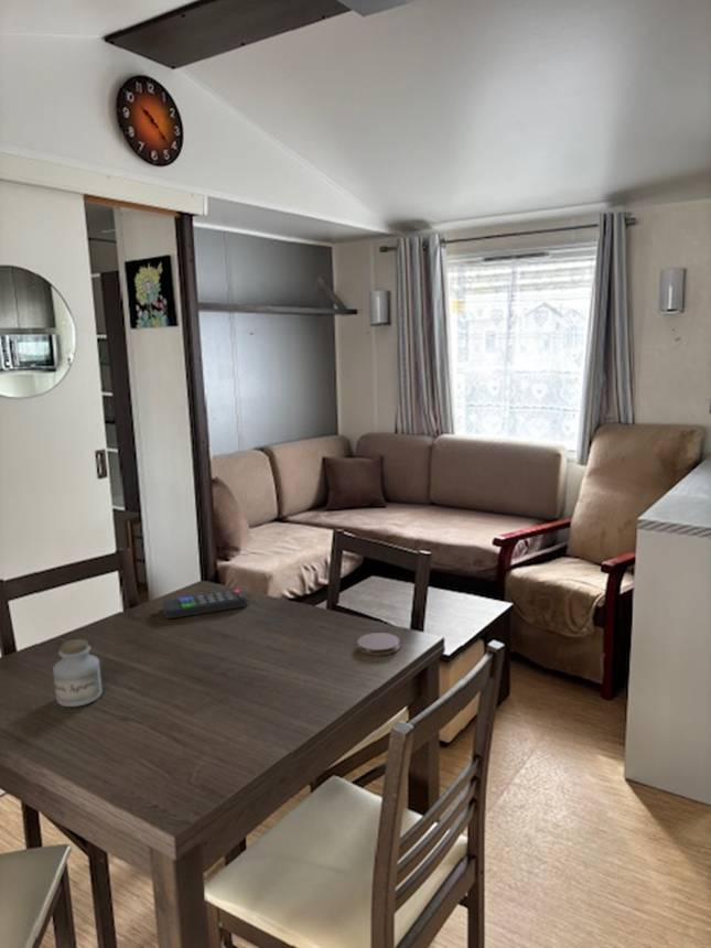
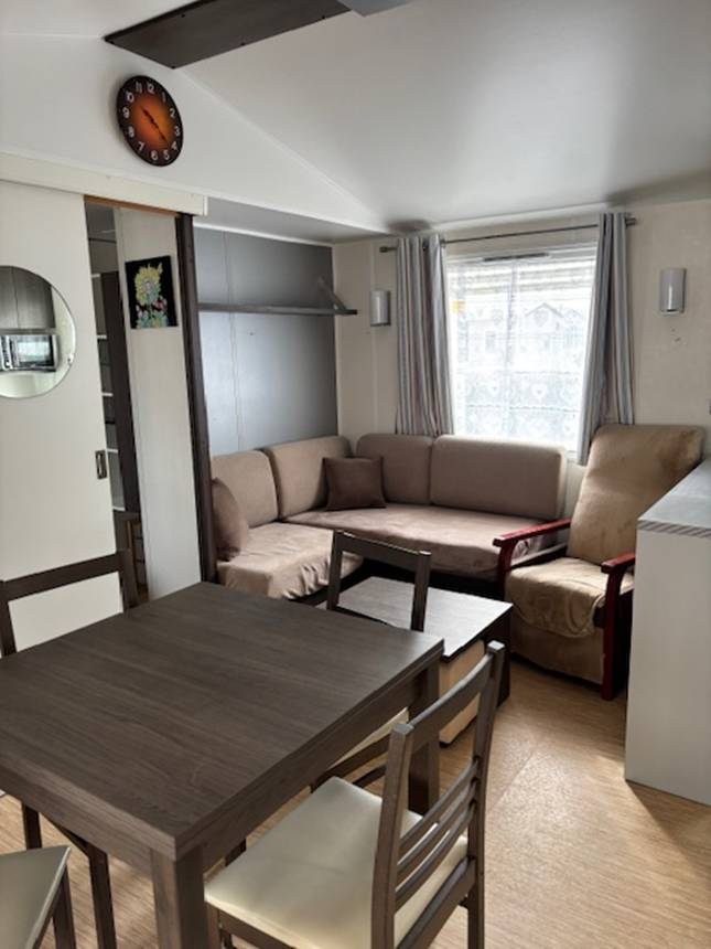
- remote control [162,589,248,620]
- coaster [356,632,401,656]
- jar [52,638,104,708]
